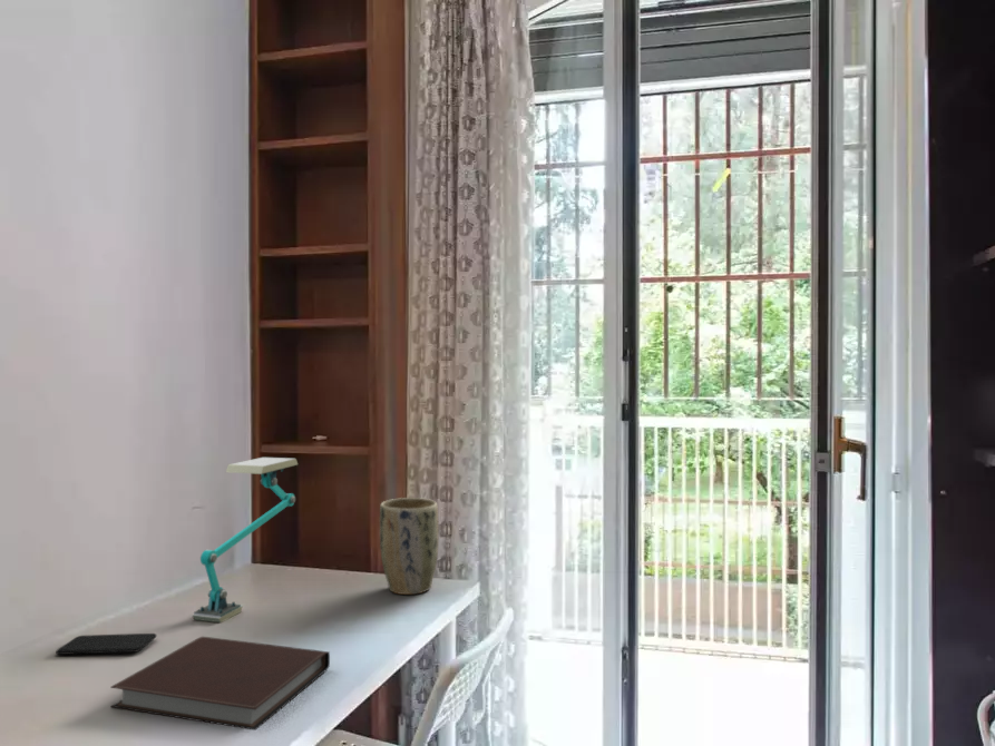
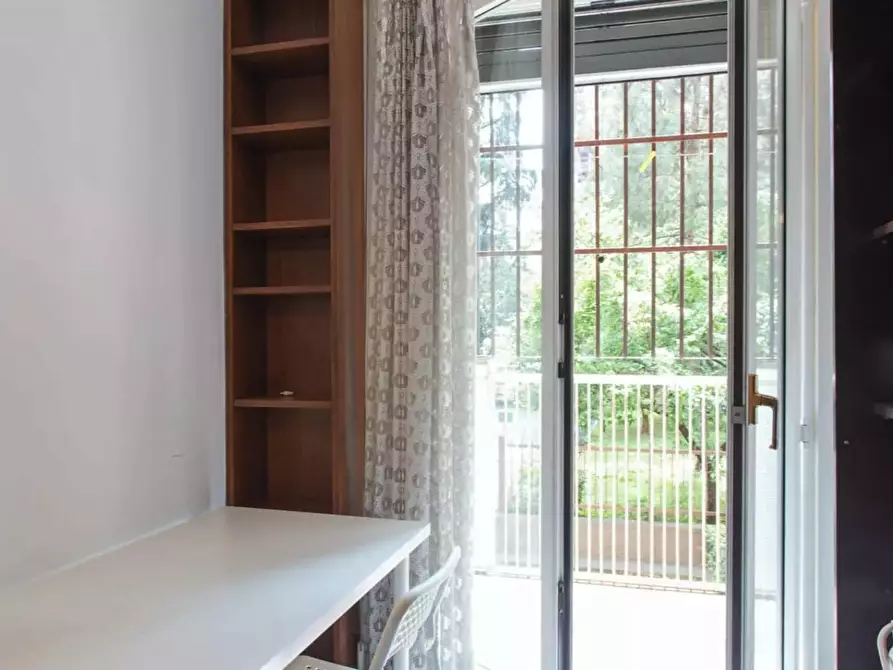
- plant pot [379,497,439,596]
- desk lamp [191,457,299,624]
- notebook [109,636,331,730]
- smartphone [55,632,157,656]
